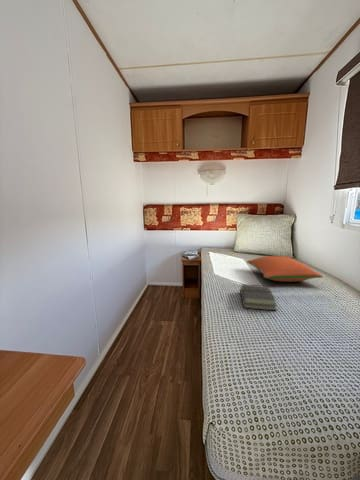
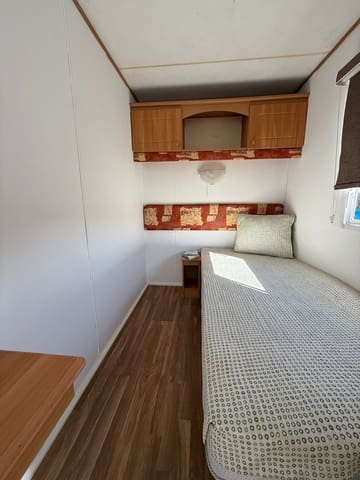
- book [239,283,278,312]
- pillow [246,255,324,283]
